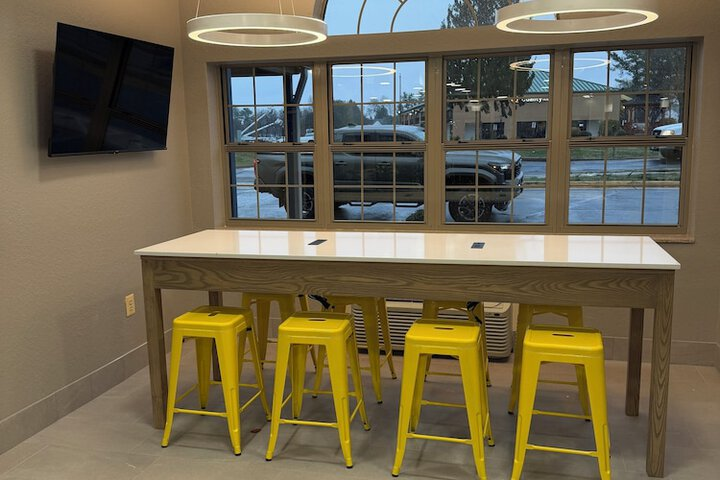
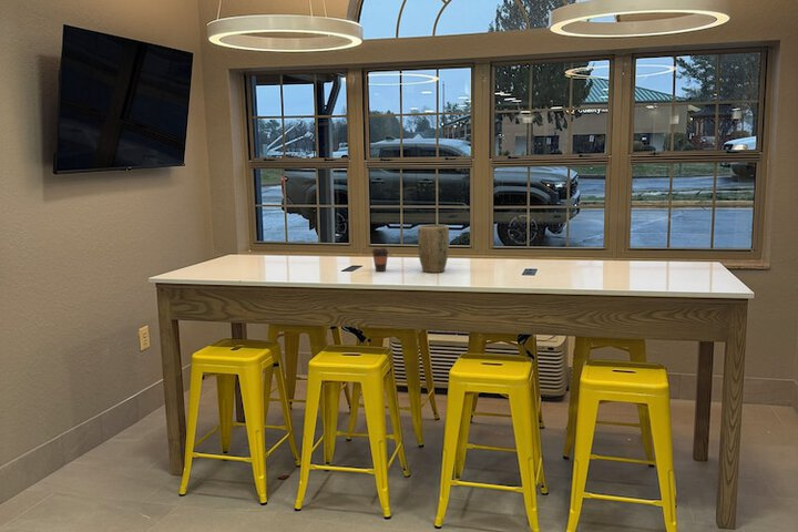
+ plant pot [417,224,450,274]
+ coffee cup [370,246,390,273]
